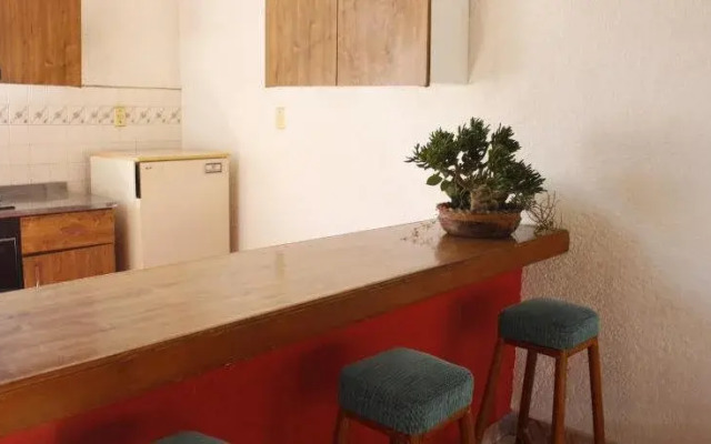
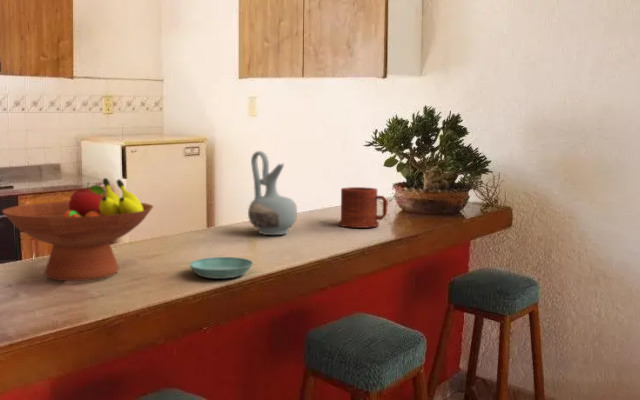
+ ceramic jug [247,150,298,236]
+ mug [338,186,389,229]
+ saucer [188,256,254,279]
+ fruit bowl [1,177,154,282]
